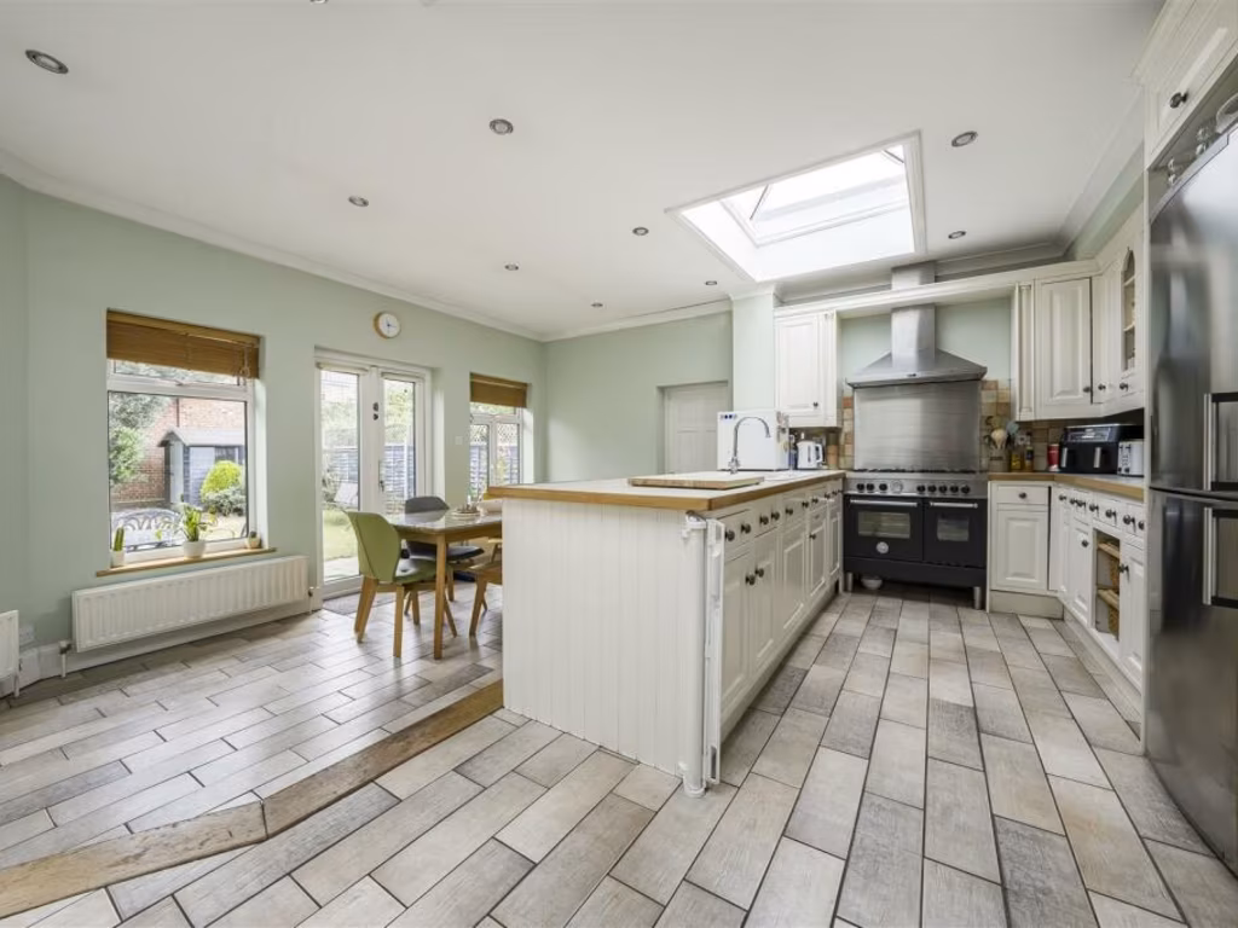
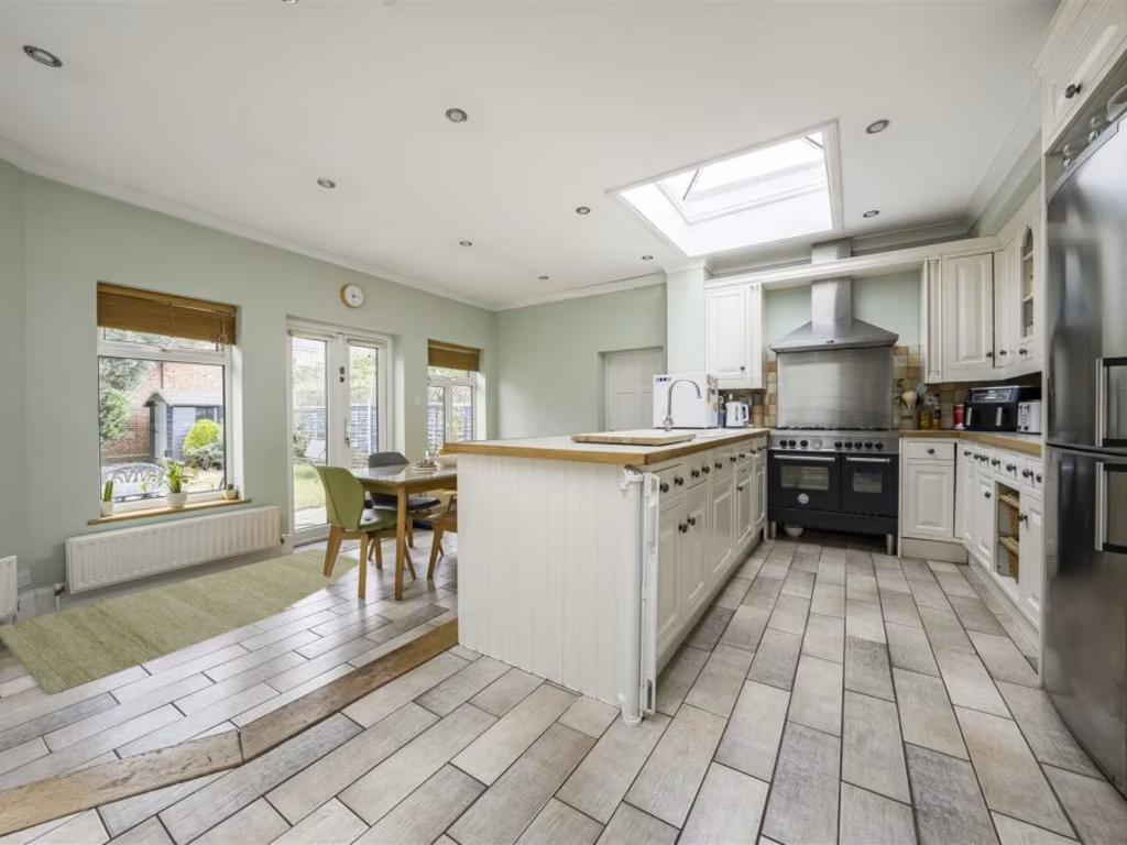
+ rug [0,547,360,695]
